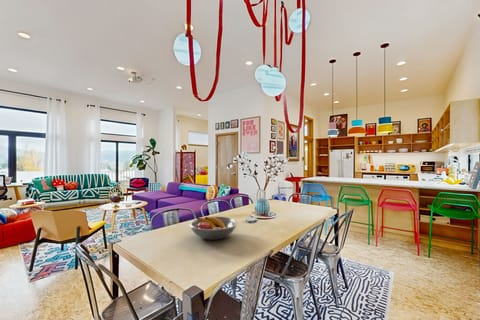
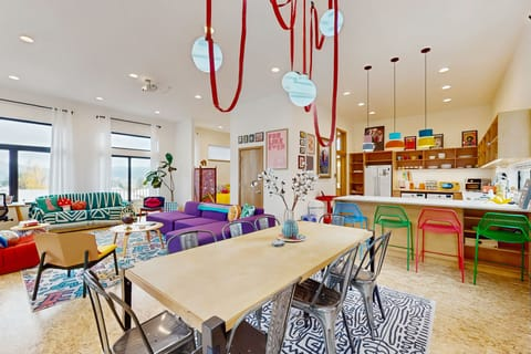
- fruit bowl [189,216,238,241]
